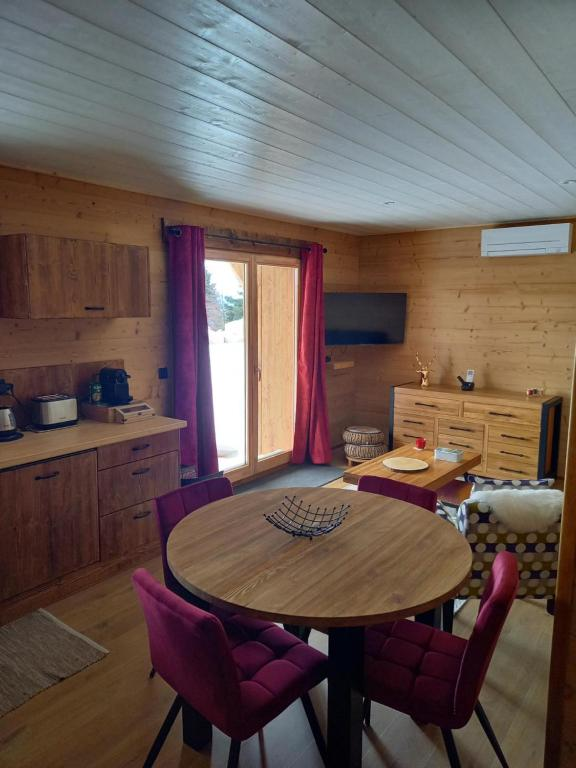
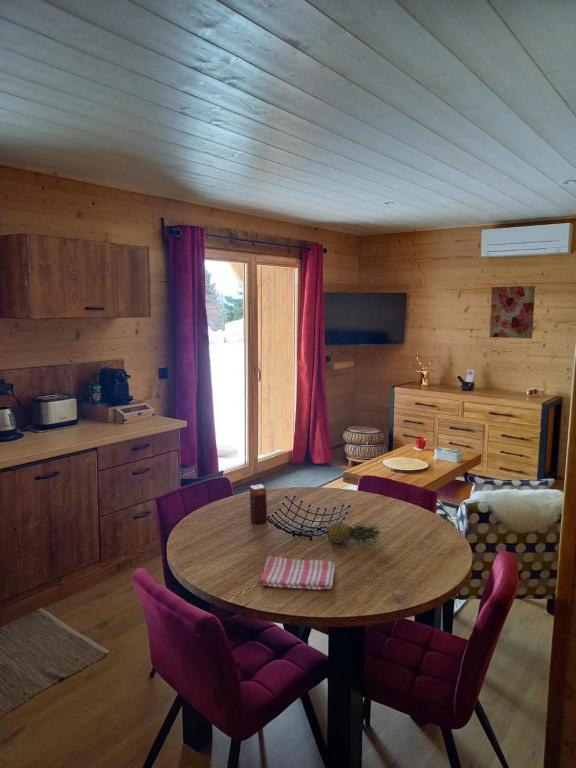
+ fruit [326,522,383,546]
+ wall art [489,285,536,339]
+ candle [249,483,268,525]
+ dish towel [259,554,336,591]
